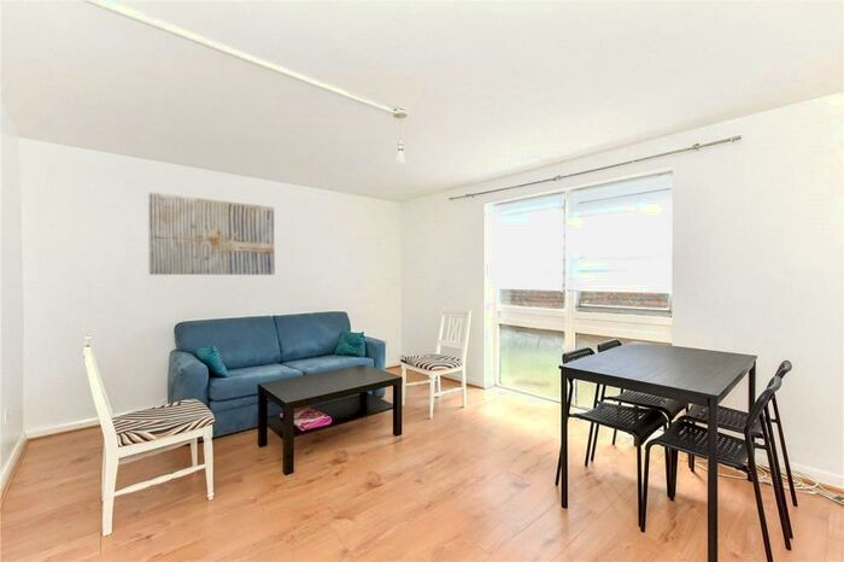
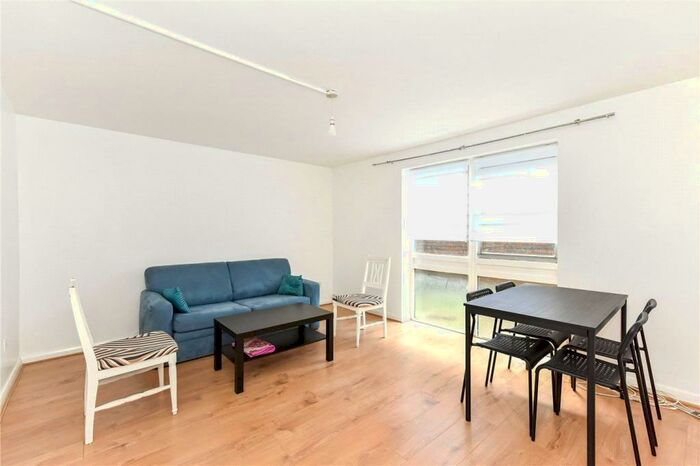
- wall art [147,191,275,276]
